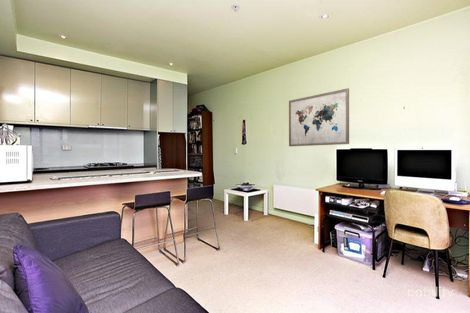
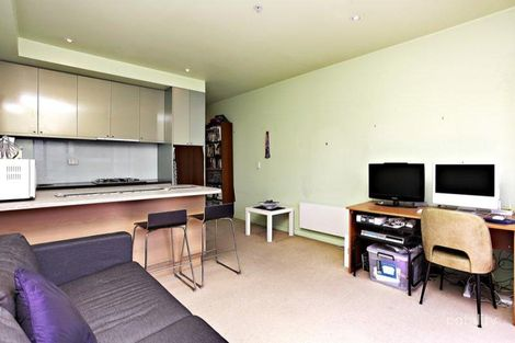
- wall art [288,87,350,147]
